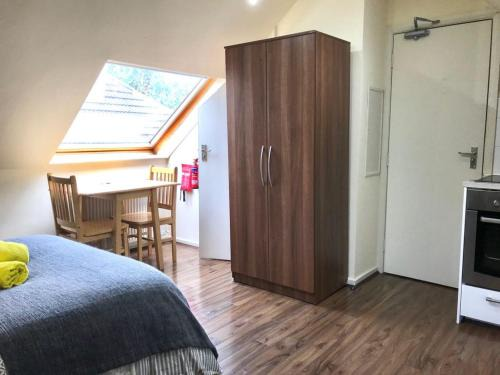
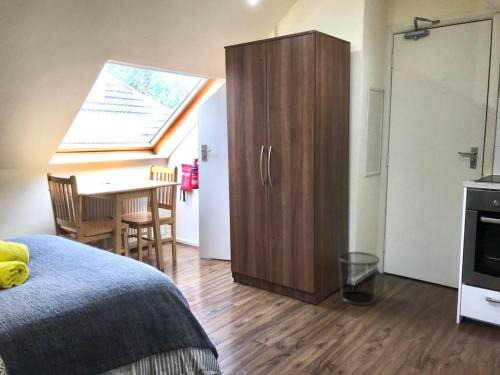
+ waste bin [337,251,381,306]
